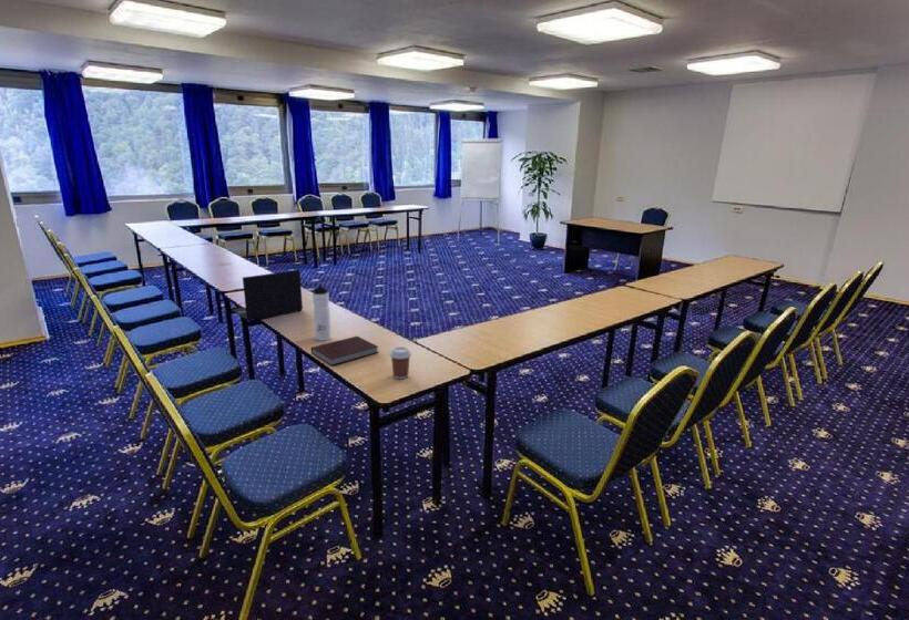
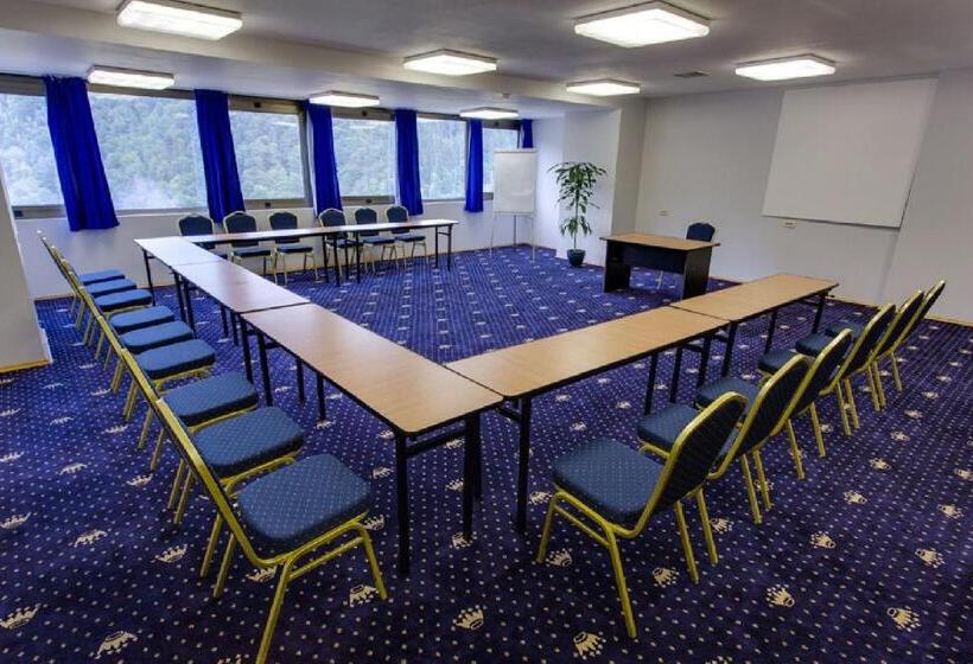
- laptop [231,269,304,322]
- coffee cup [389,345,412,380]
- water bottle [311,283,333,342]
- notebook [310,335,379,366]
